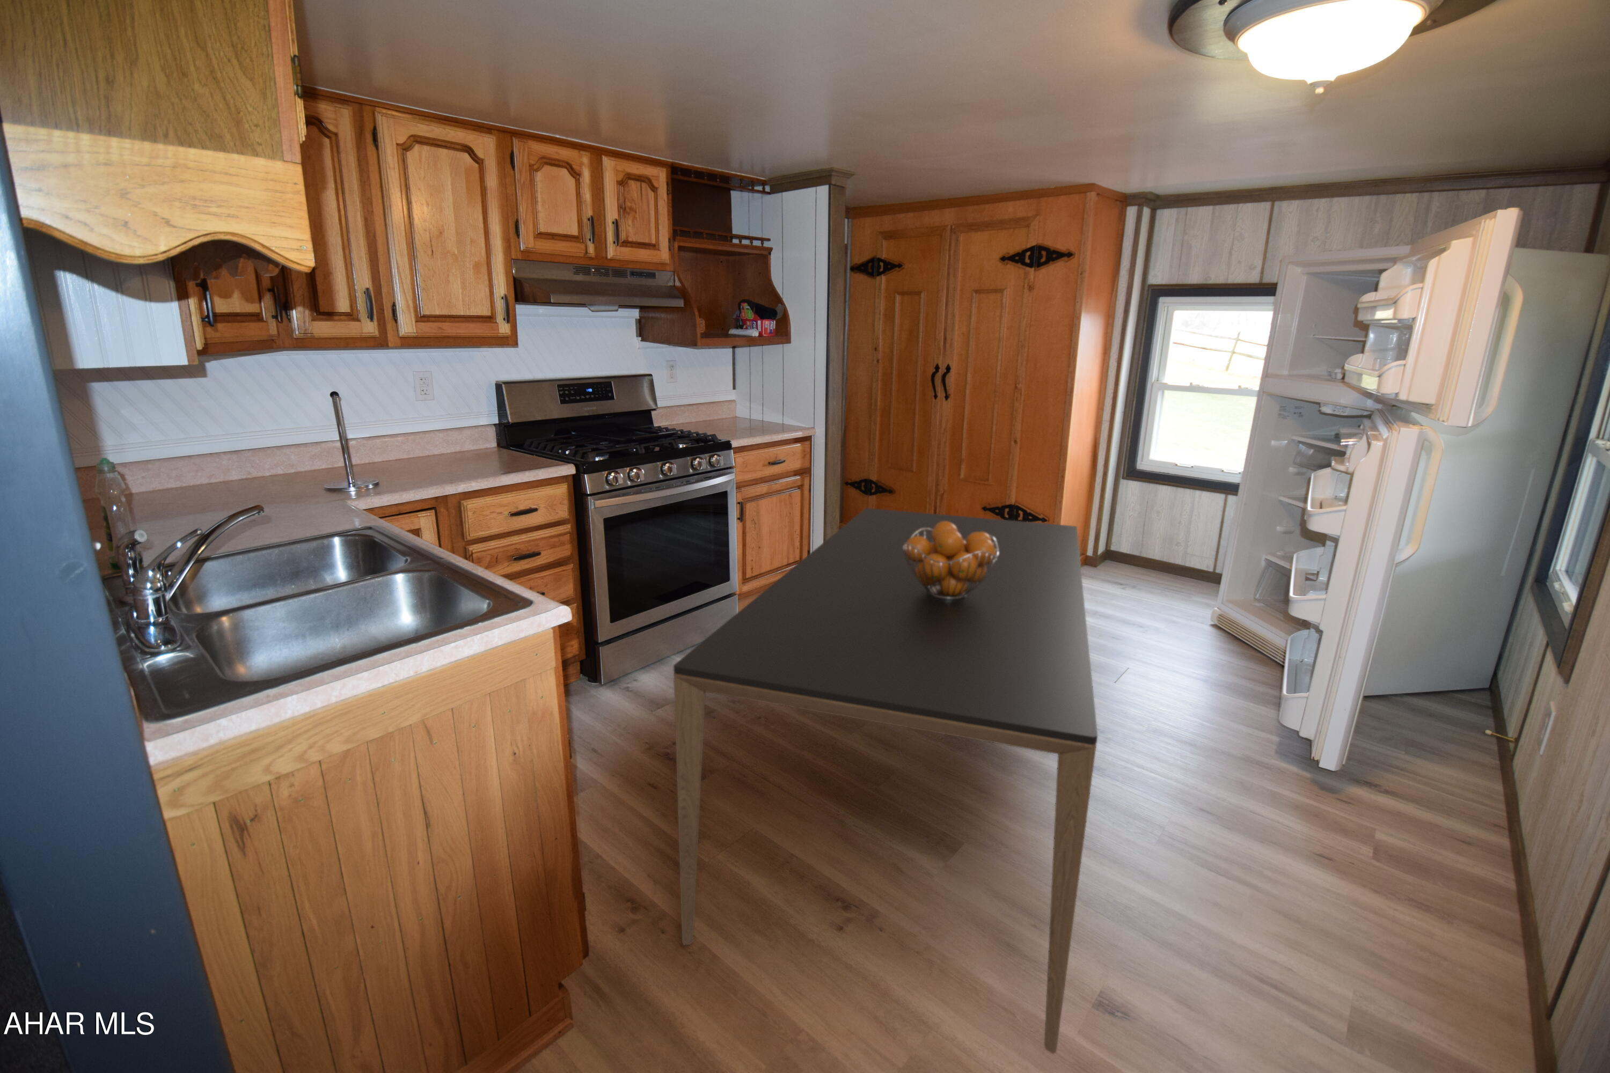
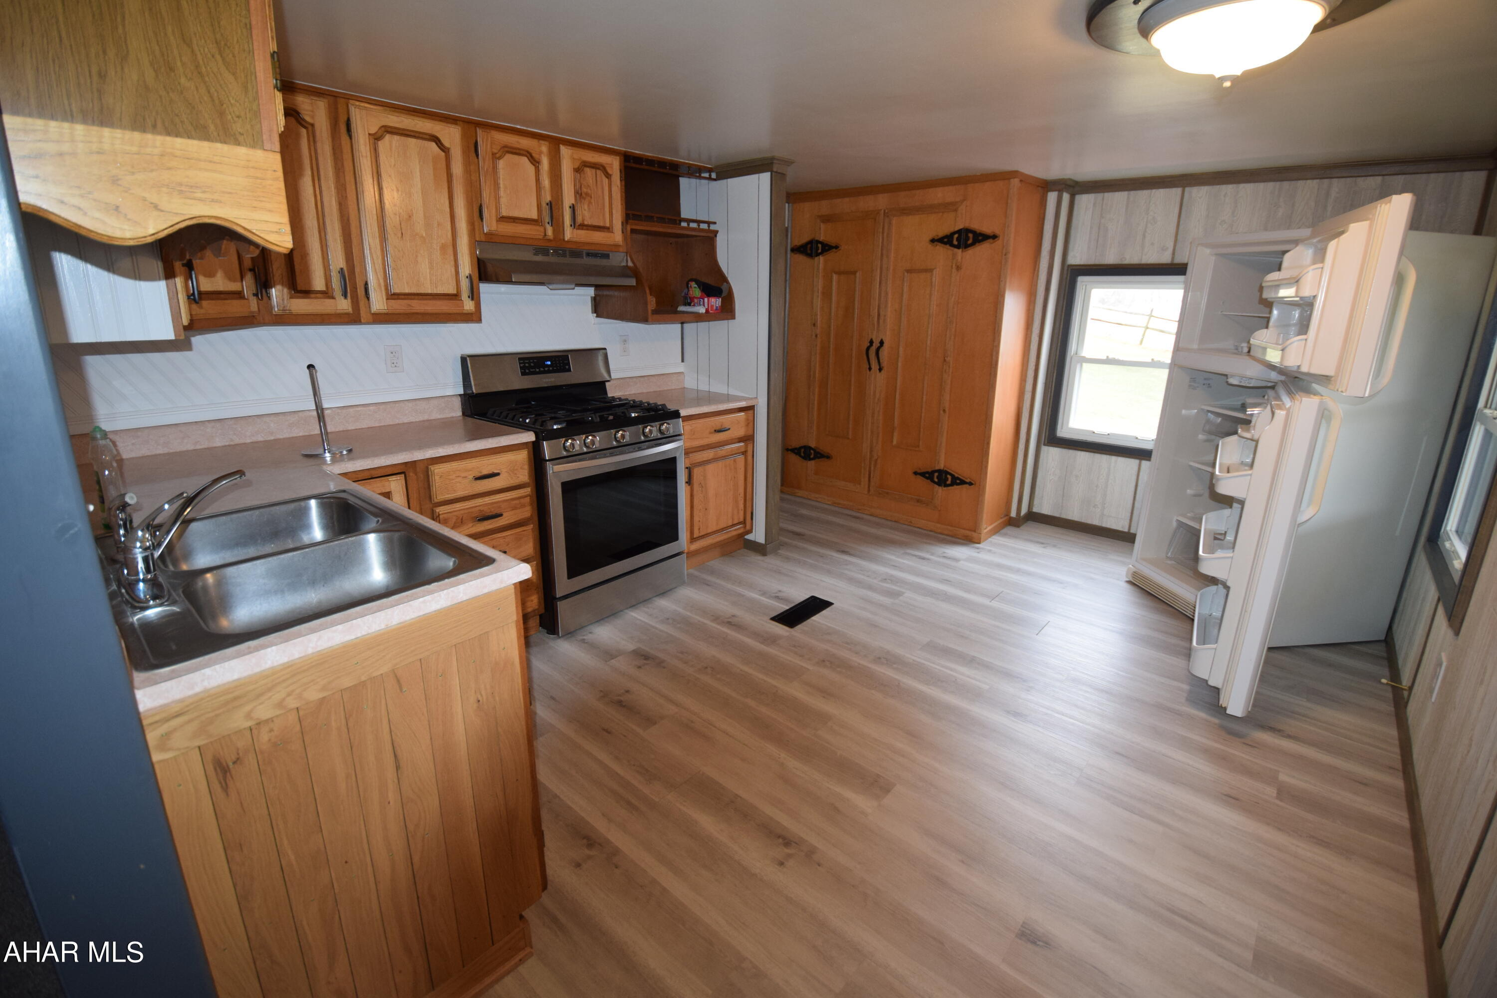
- fruit basket [903,521,998,599]
- dining table [673,508,1098,1055]
